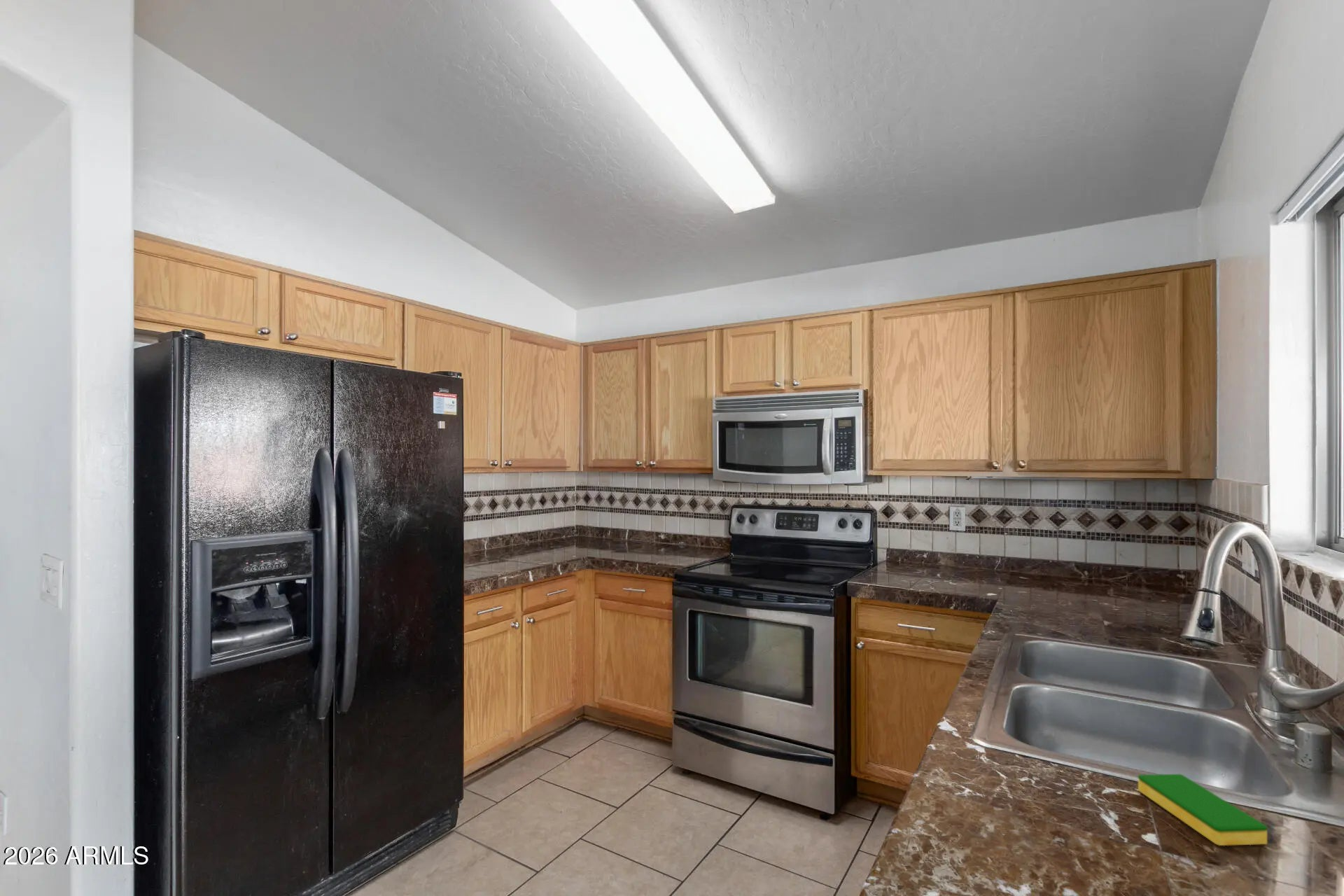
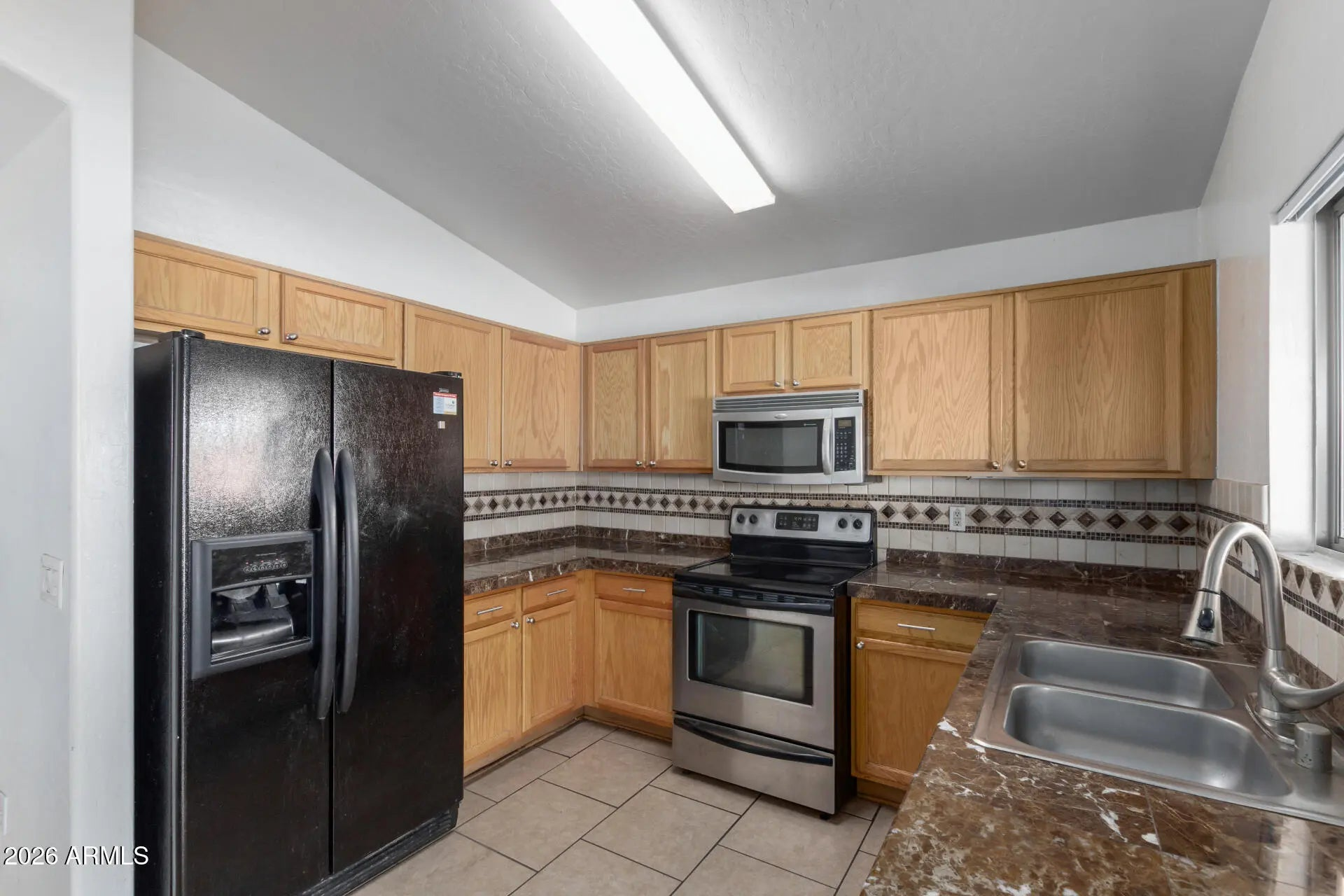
- dish sponge [1138,773,1268,846]
